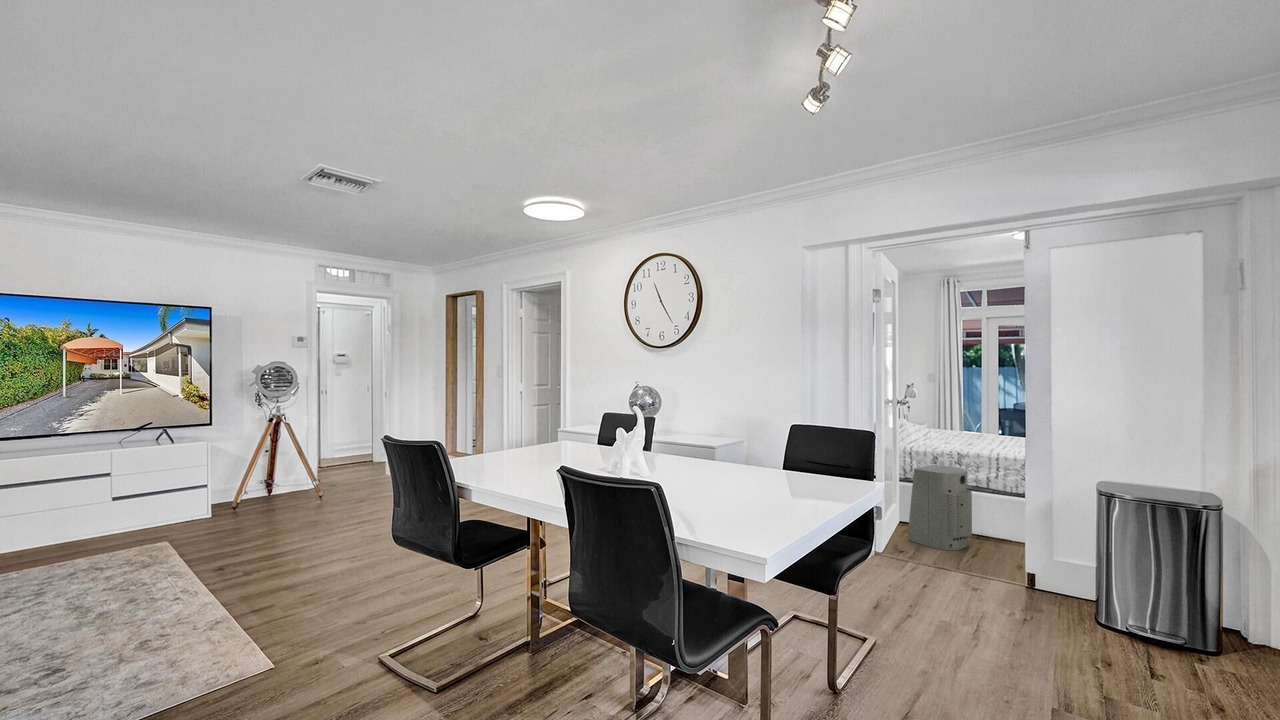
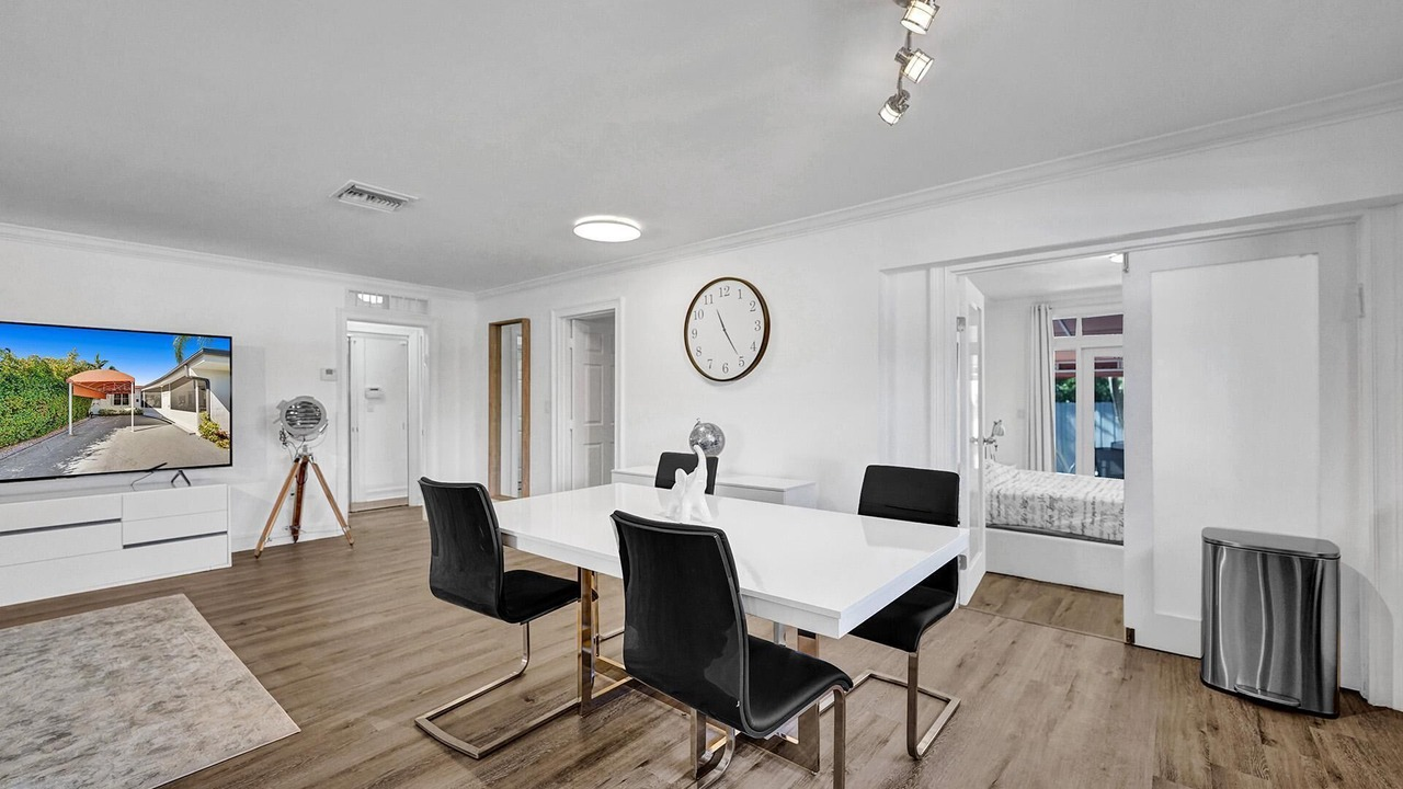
- fan [906,464,973,551]
